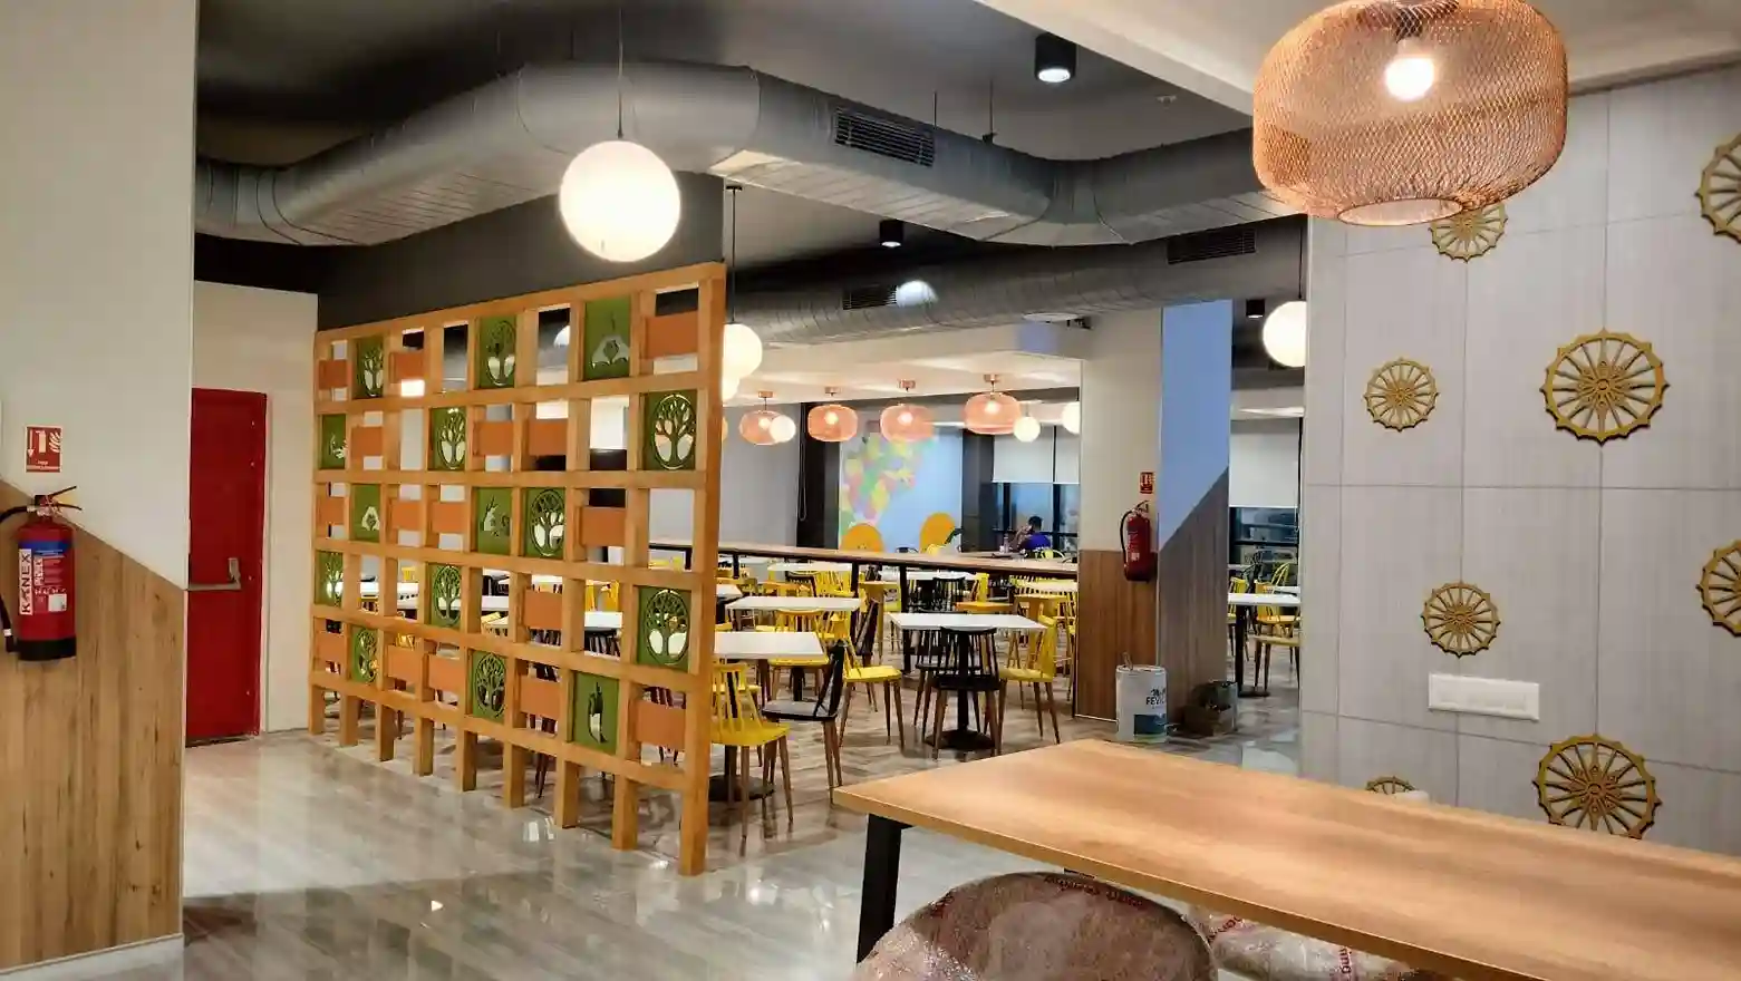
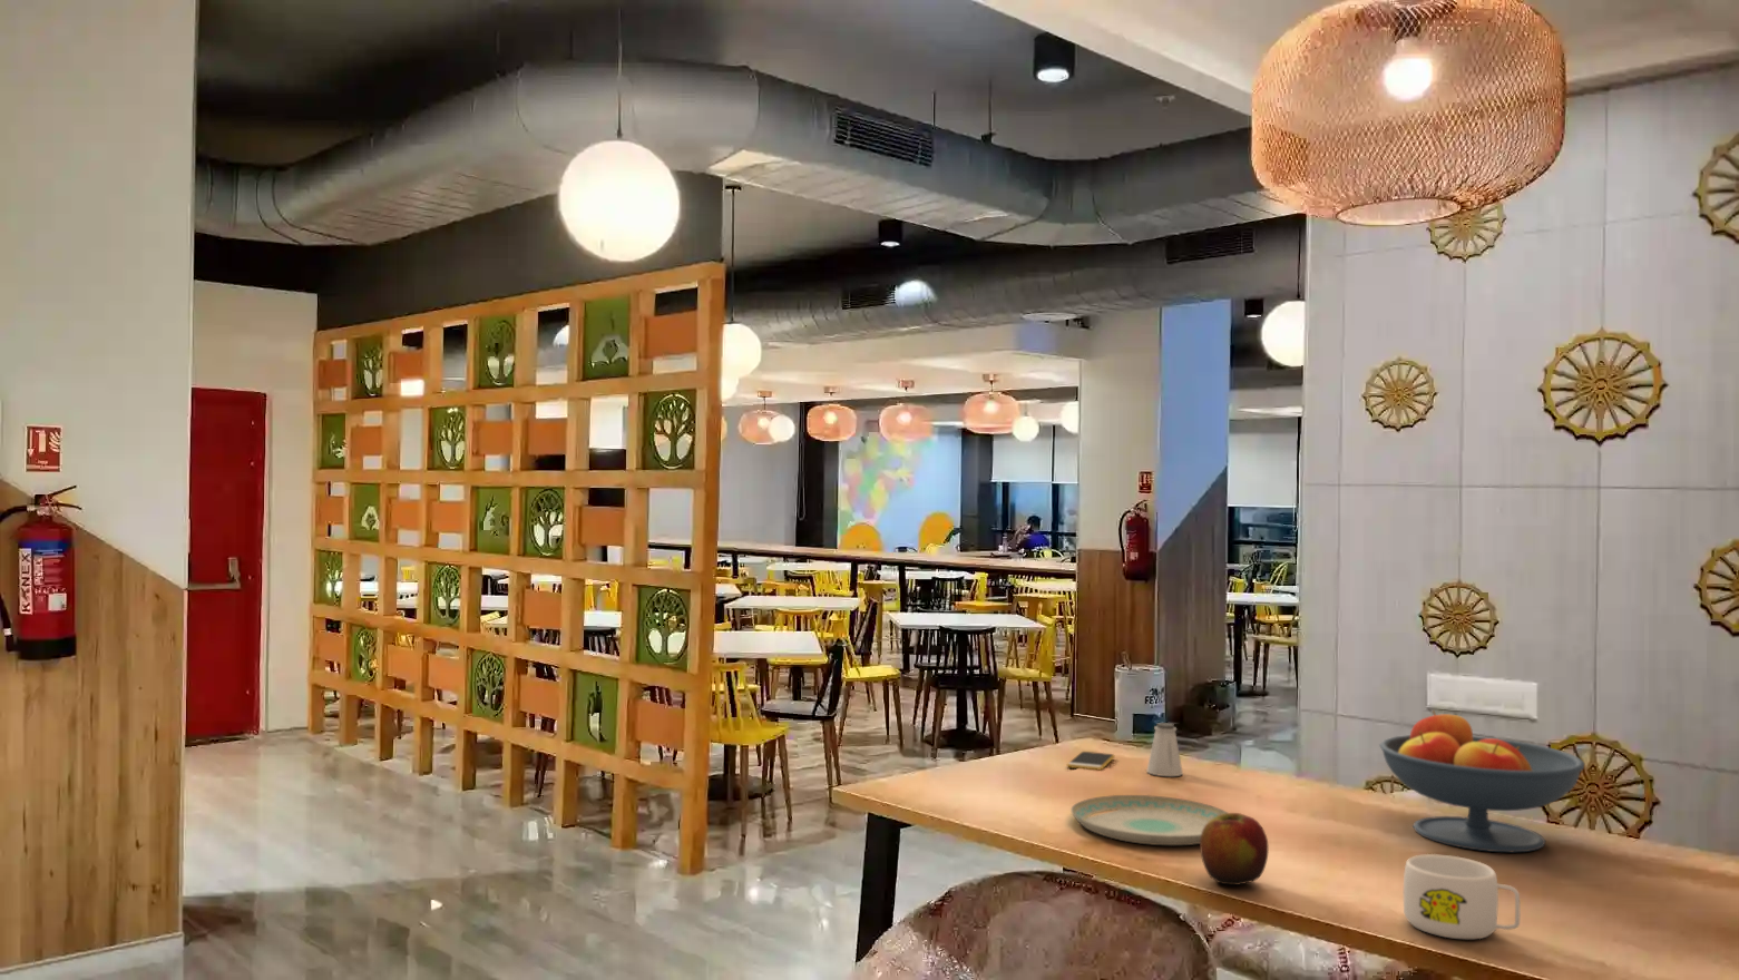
+ plate [1069,794,1229,846]
+ saltshaker [1147,722,1184,777]
+ smartphone [1067,751,1117,772]
+ fruit bowl [1378,709,1585,853]
+ mug [1402,853,1520,939]
+ apple [1199,812,1270,887]
